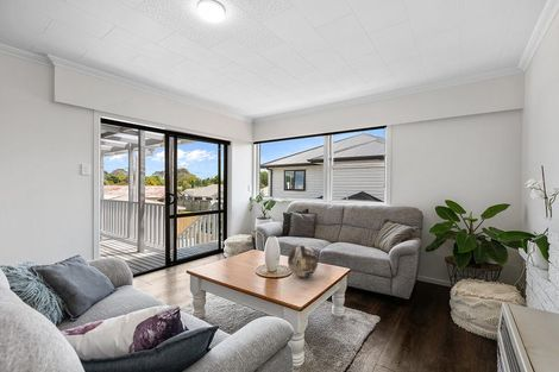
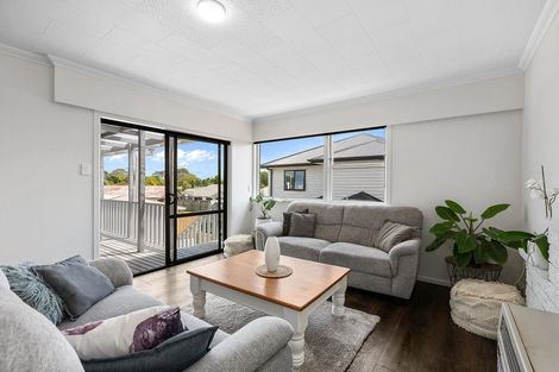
- decorative bowl [287,245,319,278]
